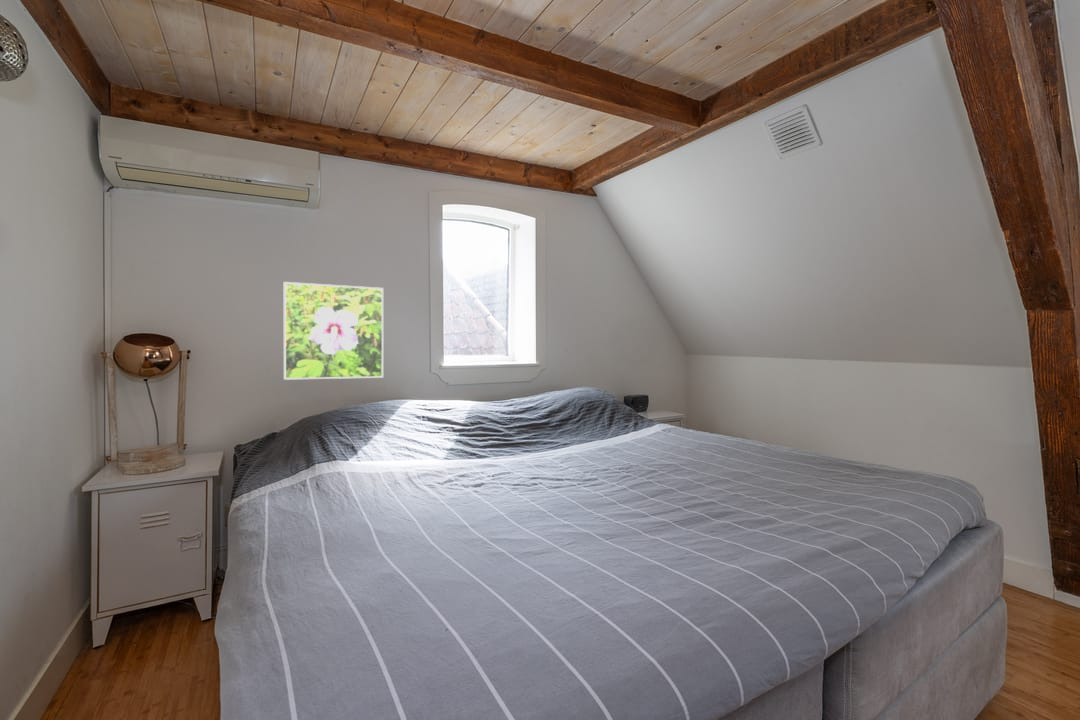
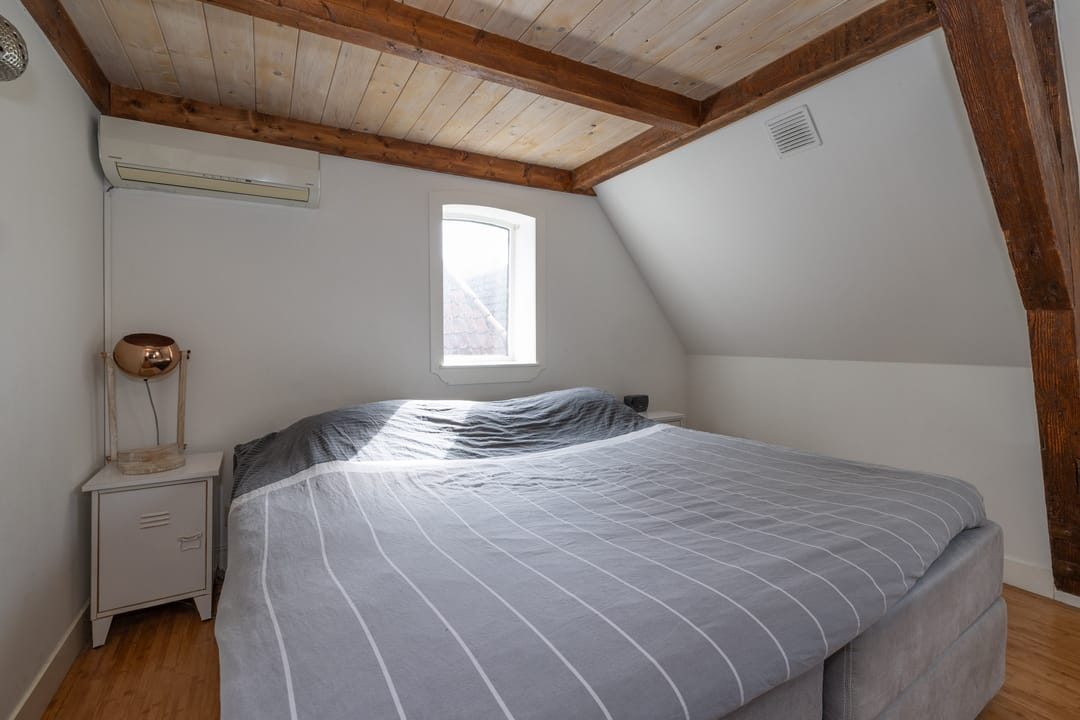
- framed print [283,281,384,381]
